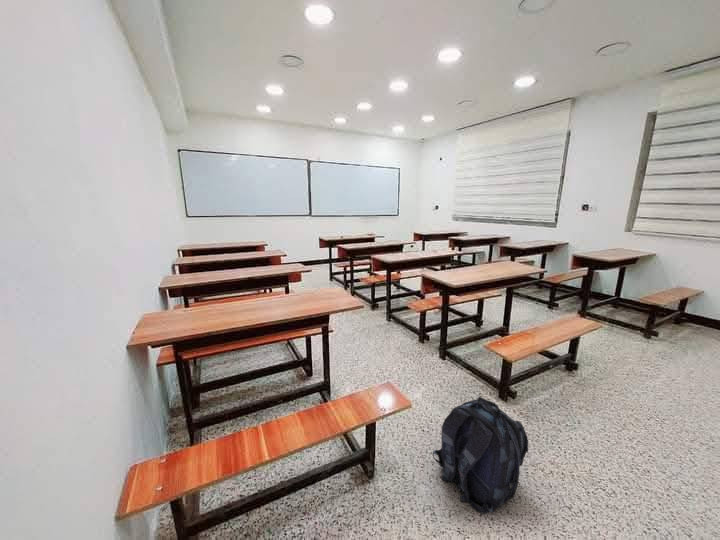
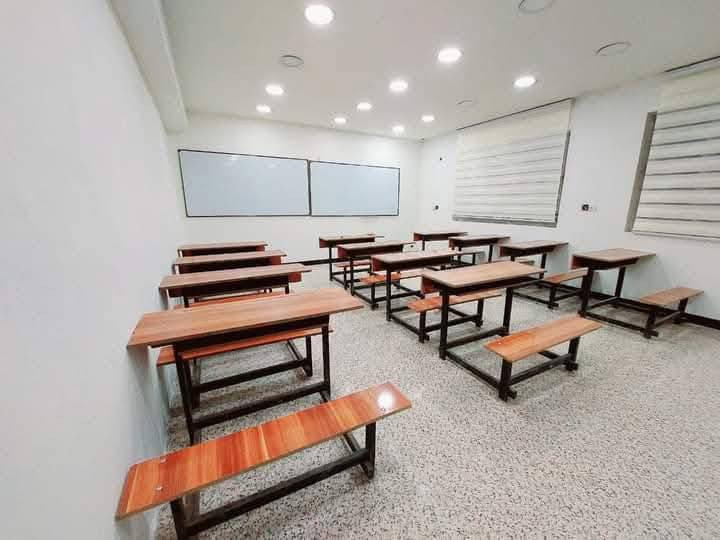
- backpack [432,396,529,515]
